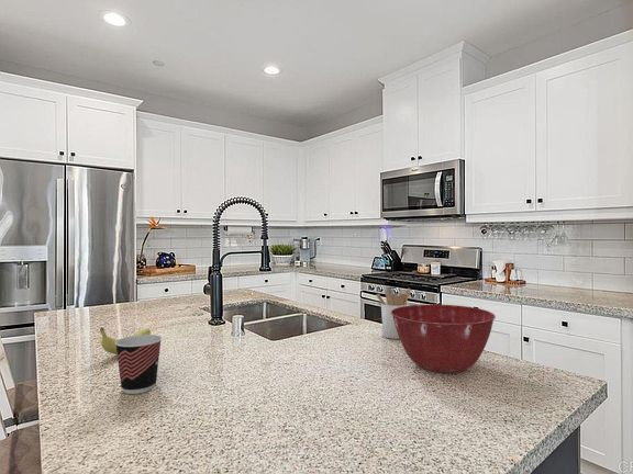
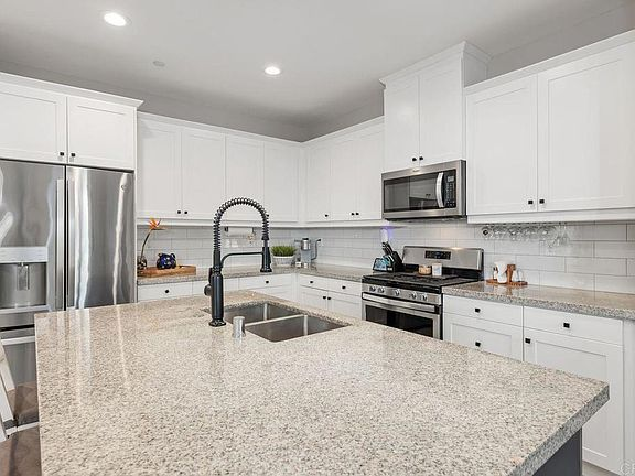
- cup [115,334,163,395]
- mixing bowl [391,304,497,374]
- utensil holder [375,287,411,340]
- fruit [99,327,152,356]
